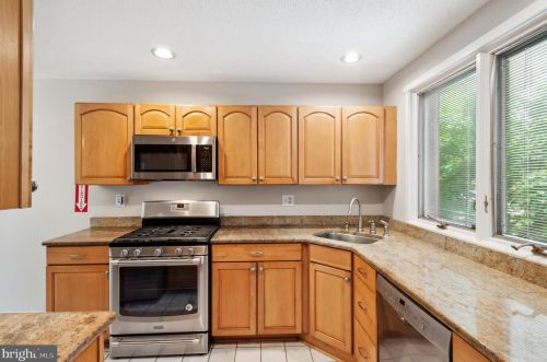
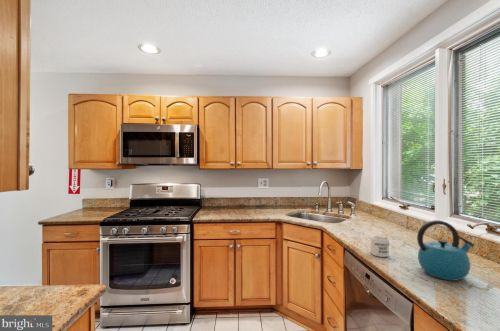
+ mug [370,235,390,258]
+ kettle [416,219,475,281]
